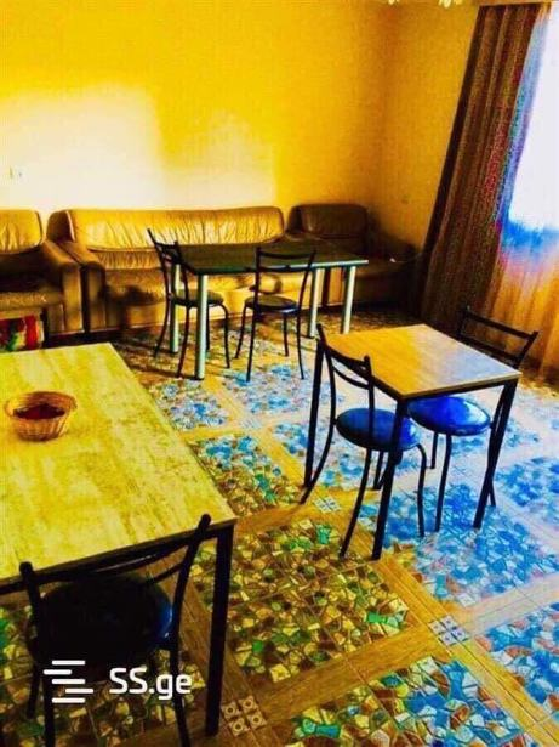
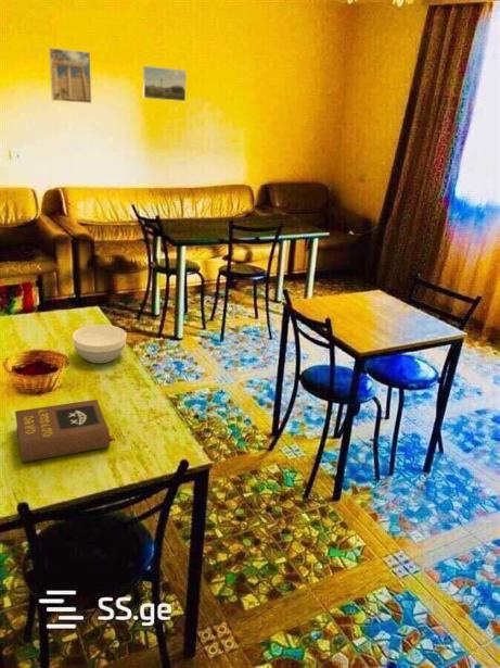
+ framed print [48,47,92,104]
+ bowl [72,324,128,364]
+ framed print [142,65,188,102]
+ book [14,399,115,464]
